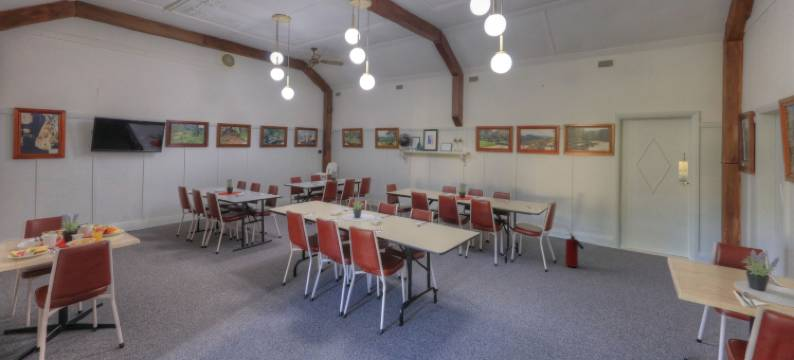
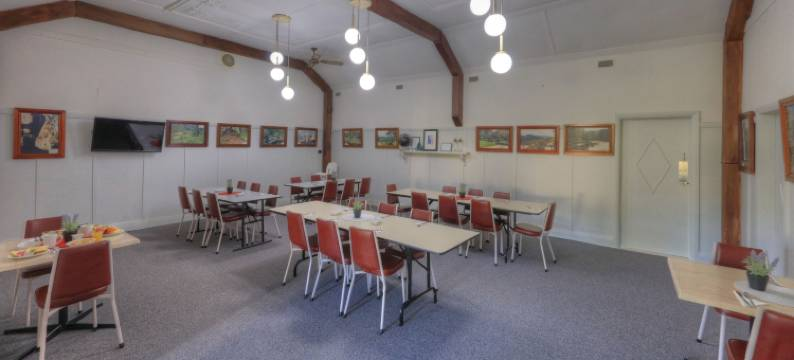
- fire extinguisher [564,228,585,268]
